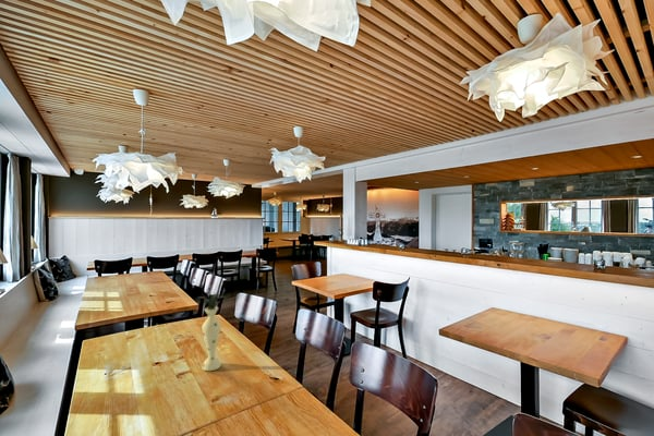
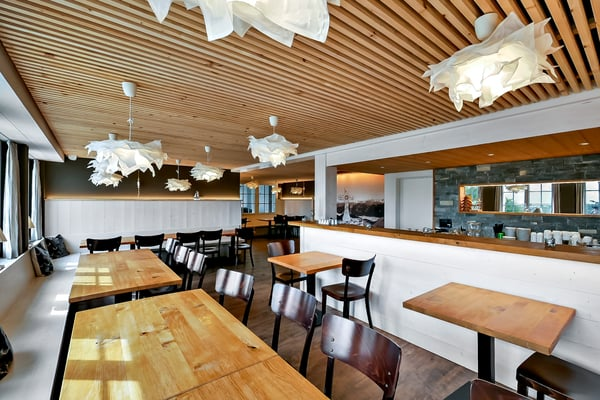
- vase [194,291,228,372]
